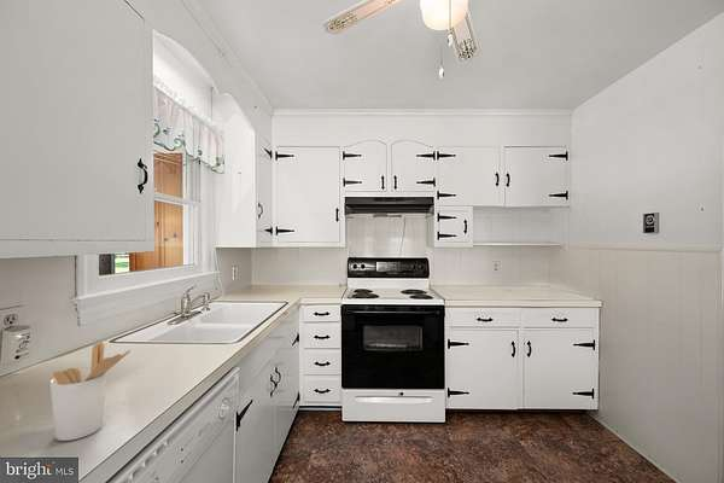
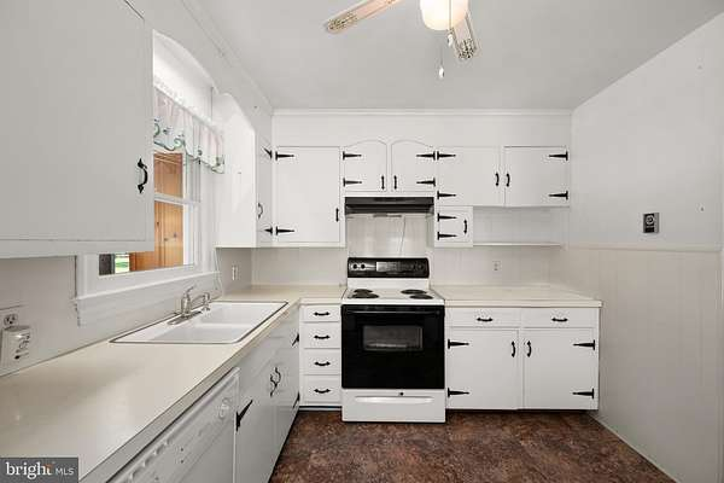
- utensil holder [49,342,132,442]
